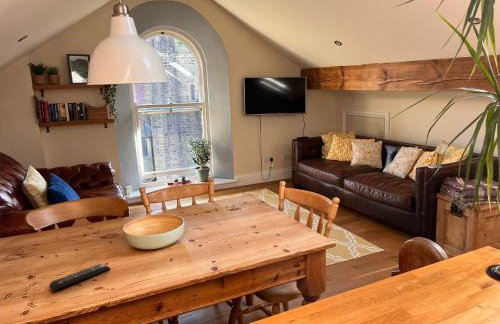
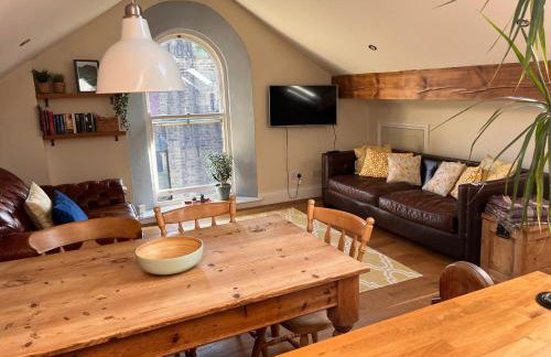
- remote control [48,263,111,292]
